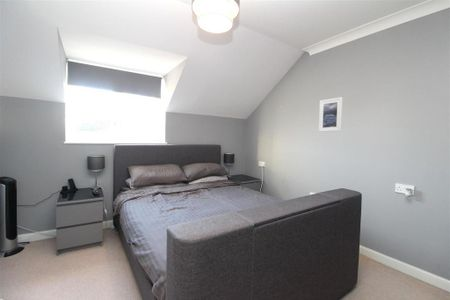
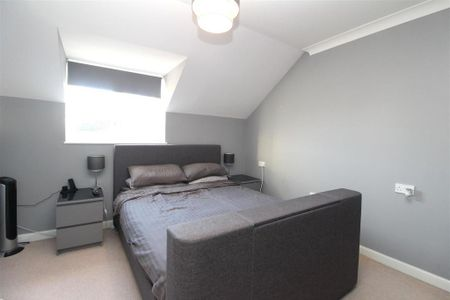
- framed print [318,96,344,133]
